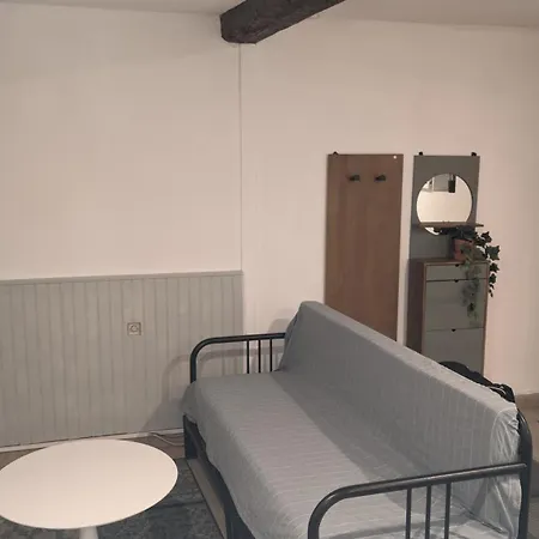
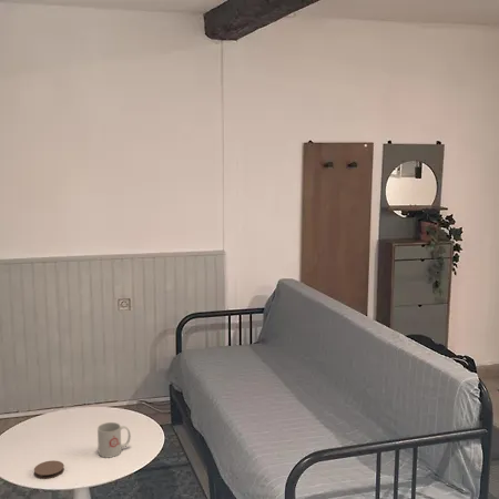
+ coaster [33,460,65,480]
+ mug [96,421,132,459]
